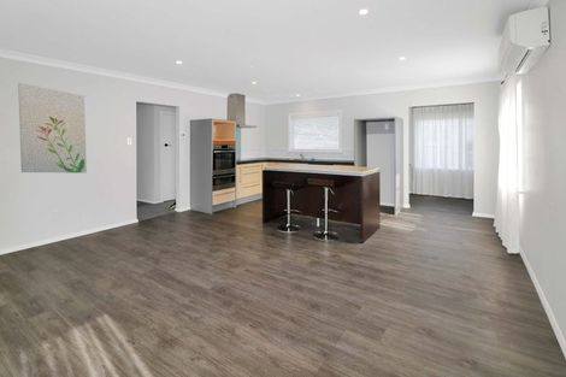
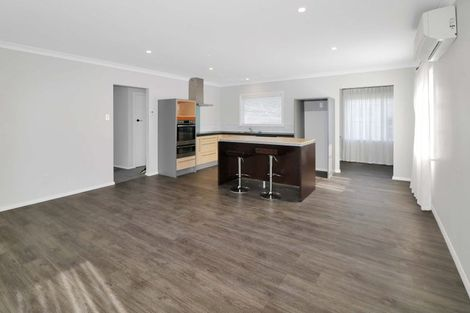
- wall art [17,82,88,175]
